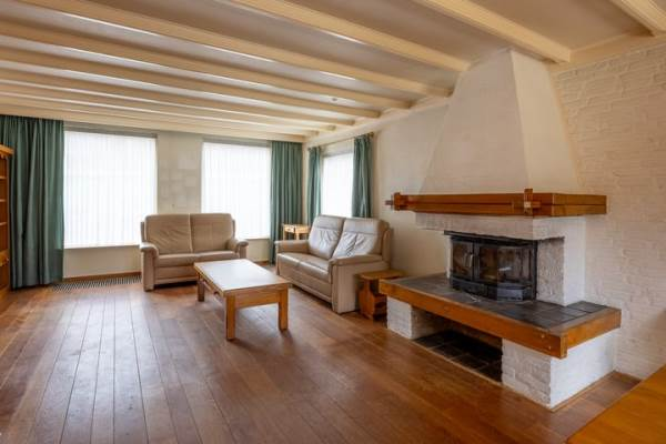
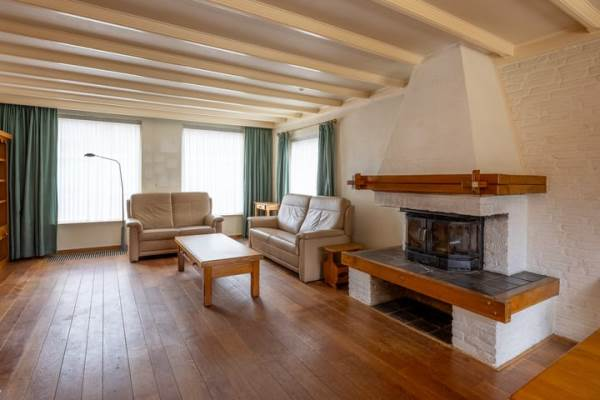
+ floor lamp [83,152,127,251]
